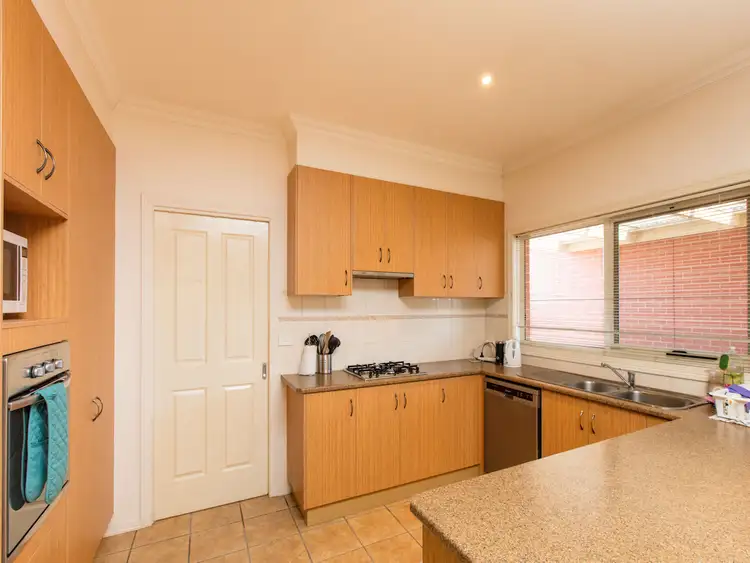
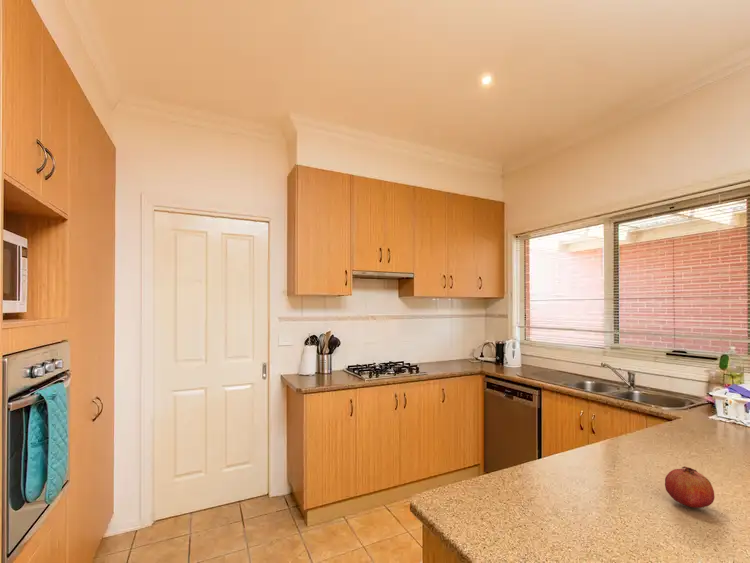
+ fruit [664,465,716,509]
